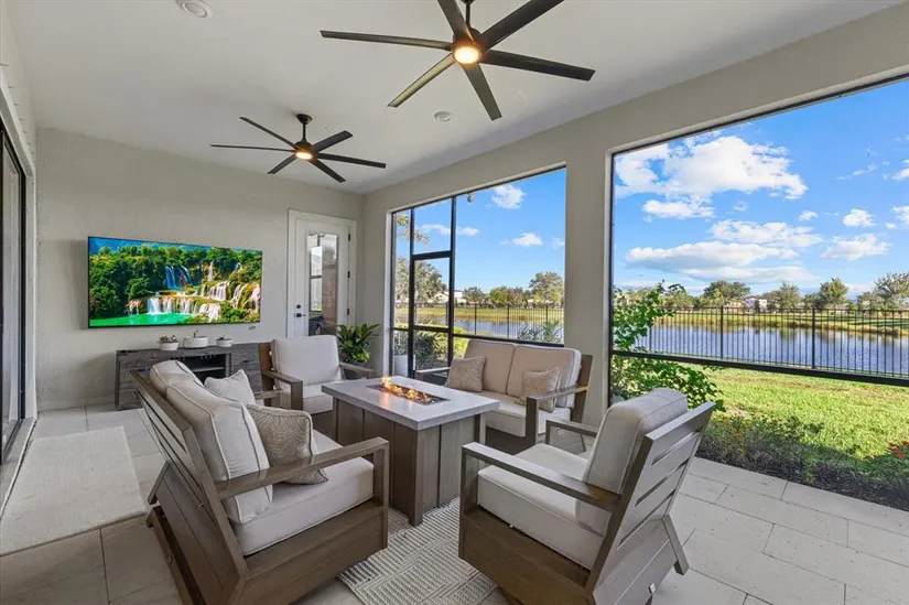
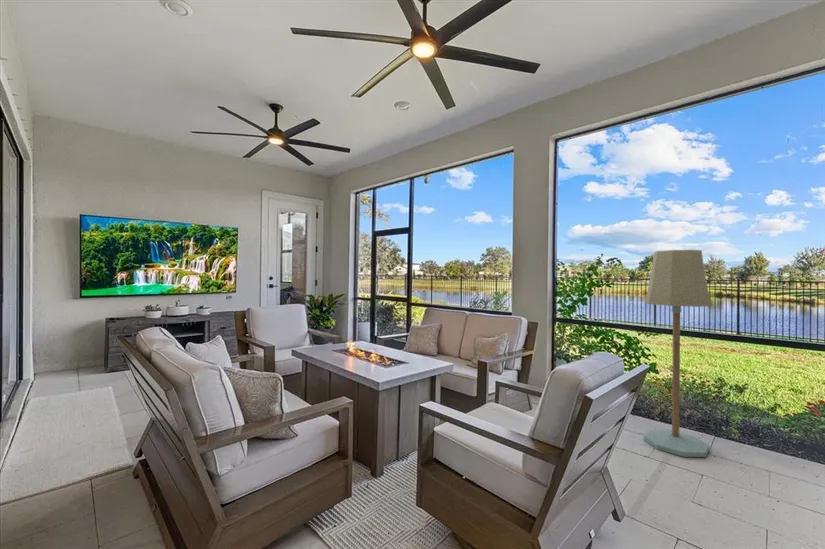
+ floor lamp [643,249,713,458]
